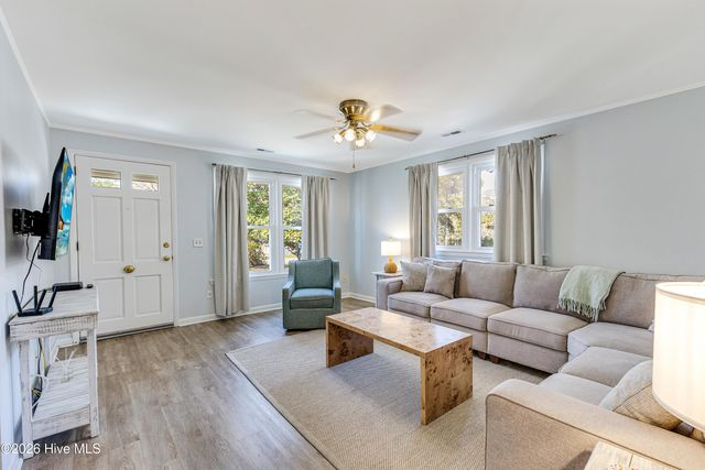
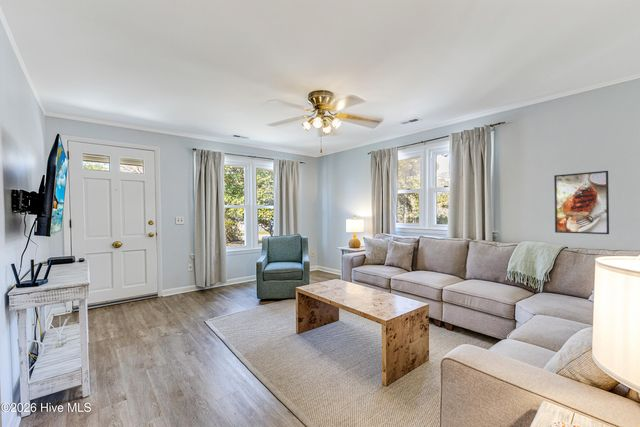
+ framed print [553,170,610,235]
